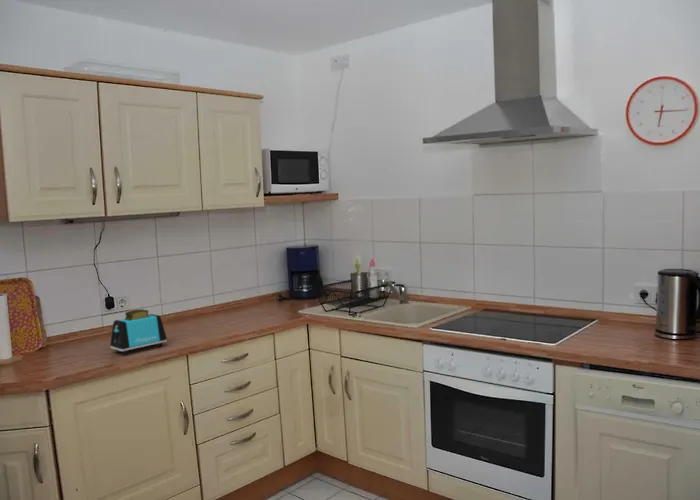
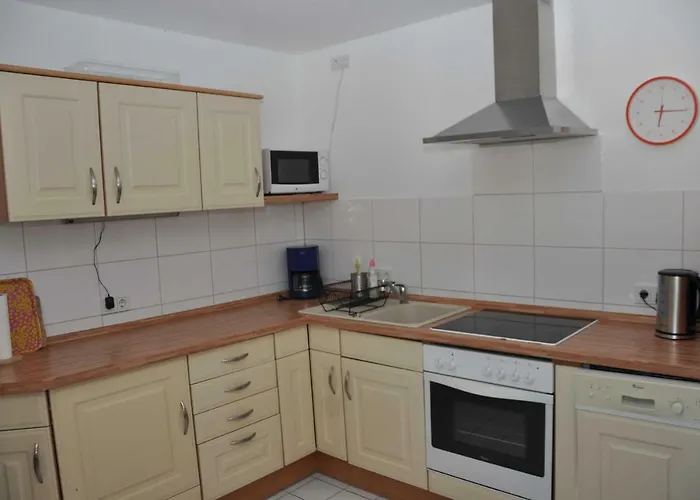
- toaster [109,308,168,356]
